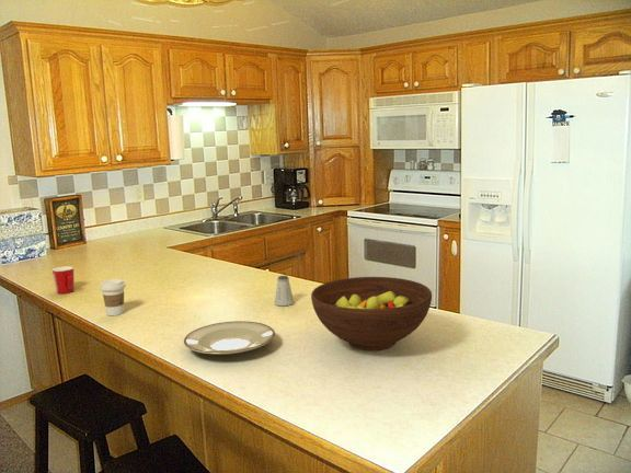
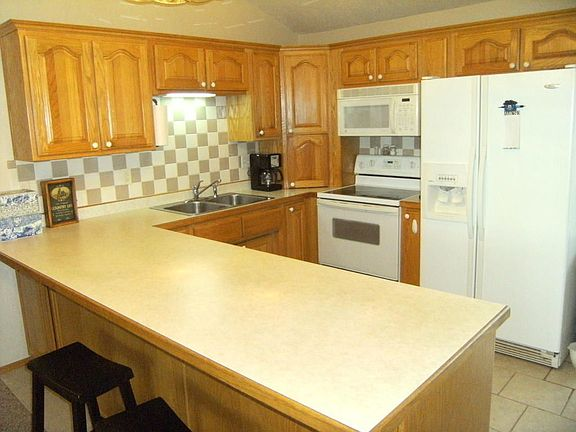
- saltshaker [274,275,295,307]
- coffee cup [99,278,127,316]
- mug [50,265,76,295]
- plate [183,320,276,356]
- fruit bowl [310,276,433,353]
